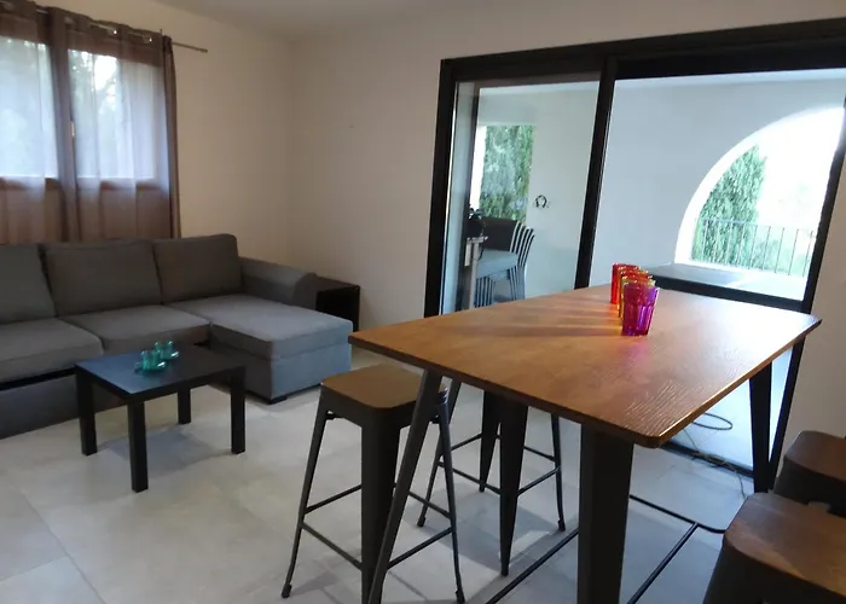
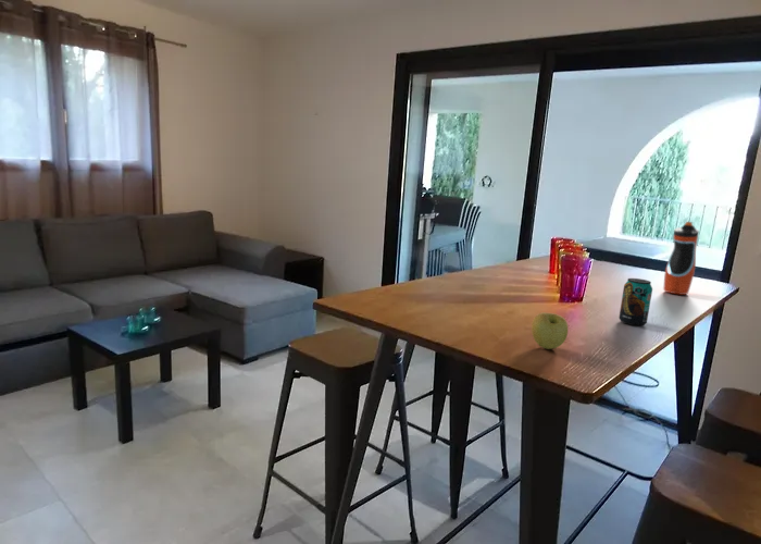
+ water bottle [662,221,700,296]
+ beverage can [617,277,653,326]
+ apple [531,311,570,350]
